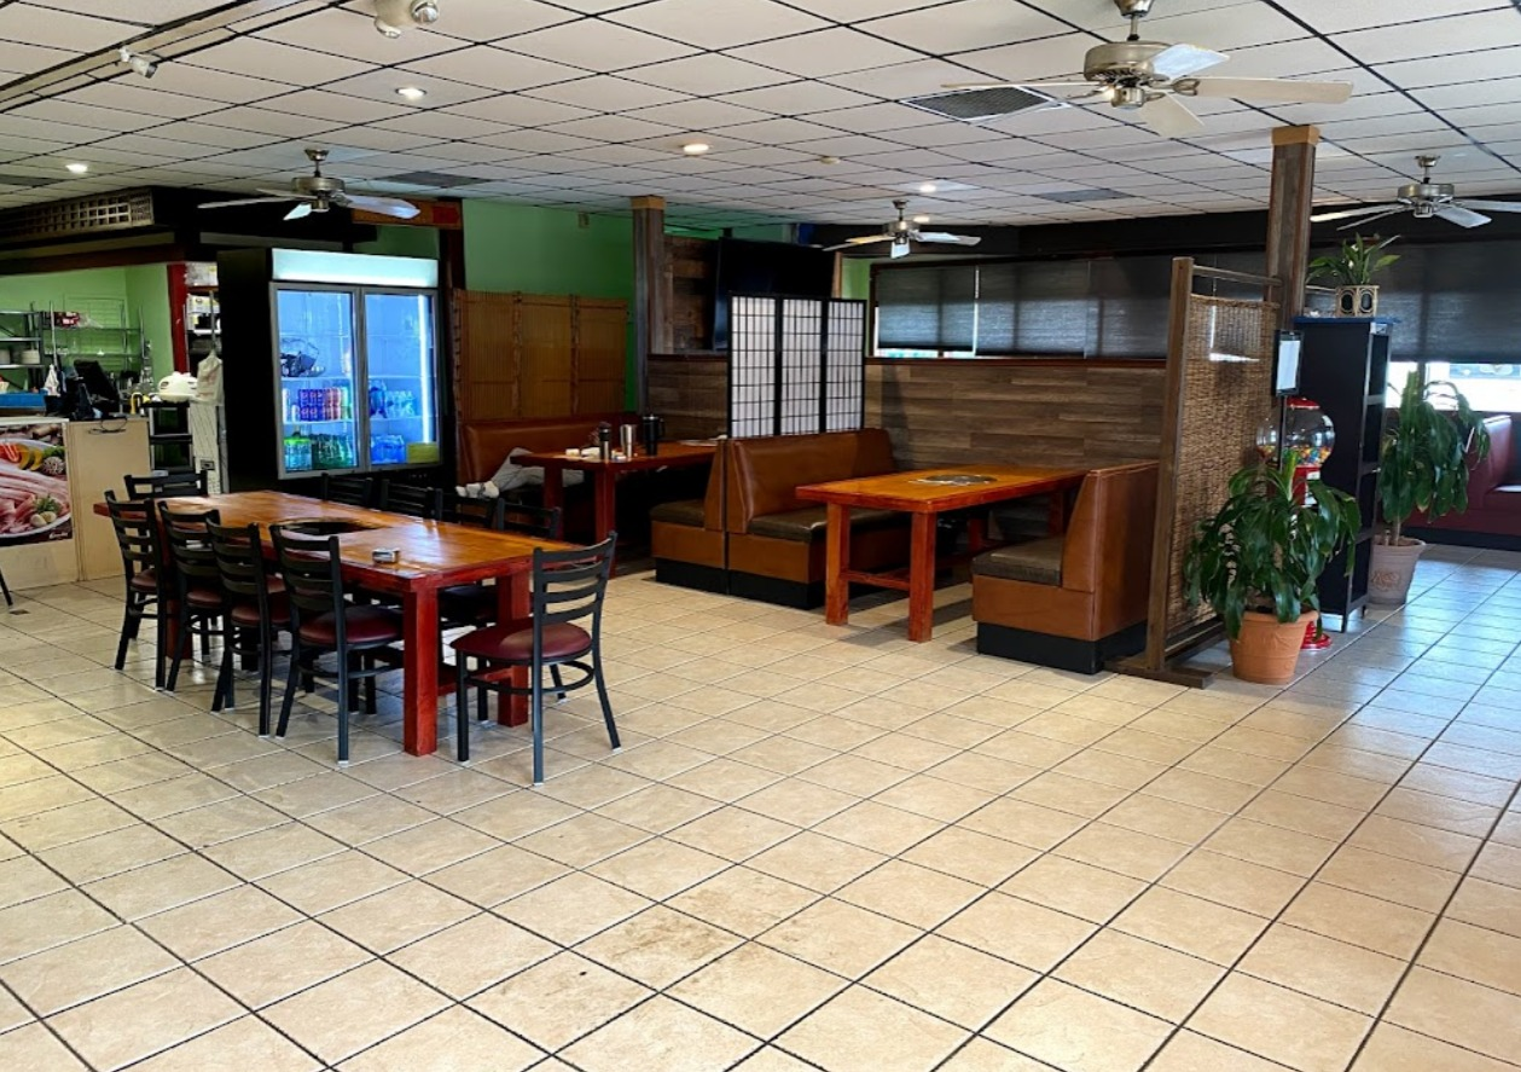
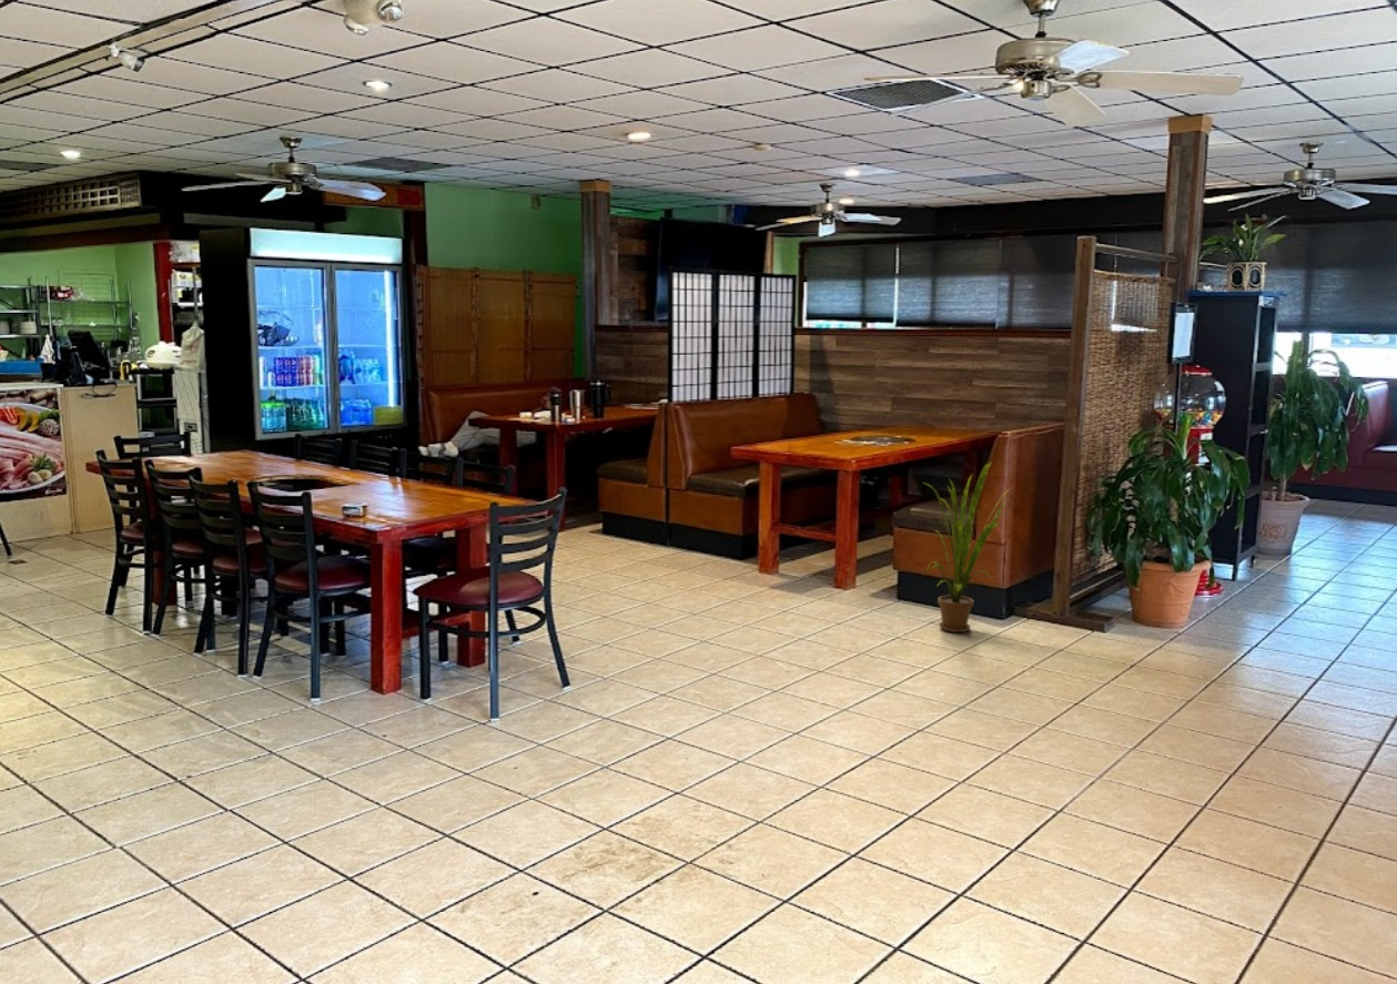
+ house plant [922,461,1012,633]
